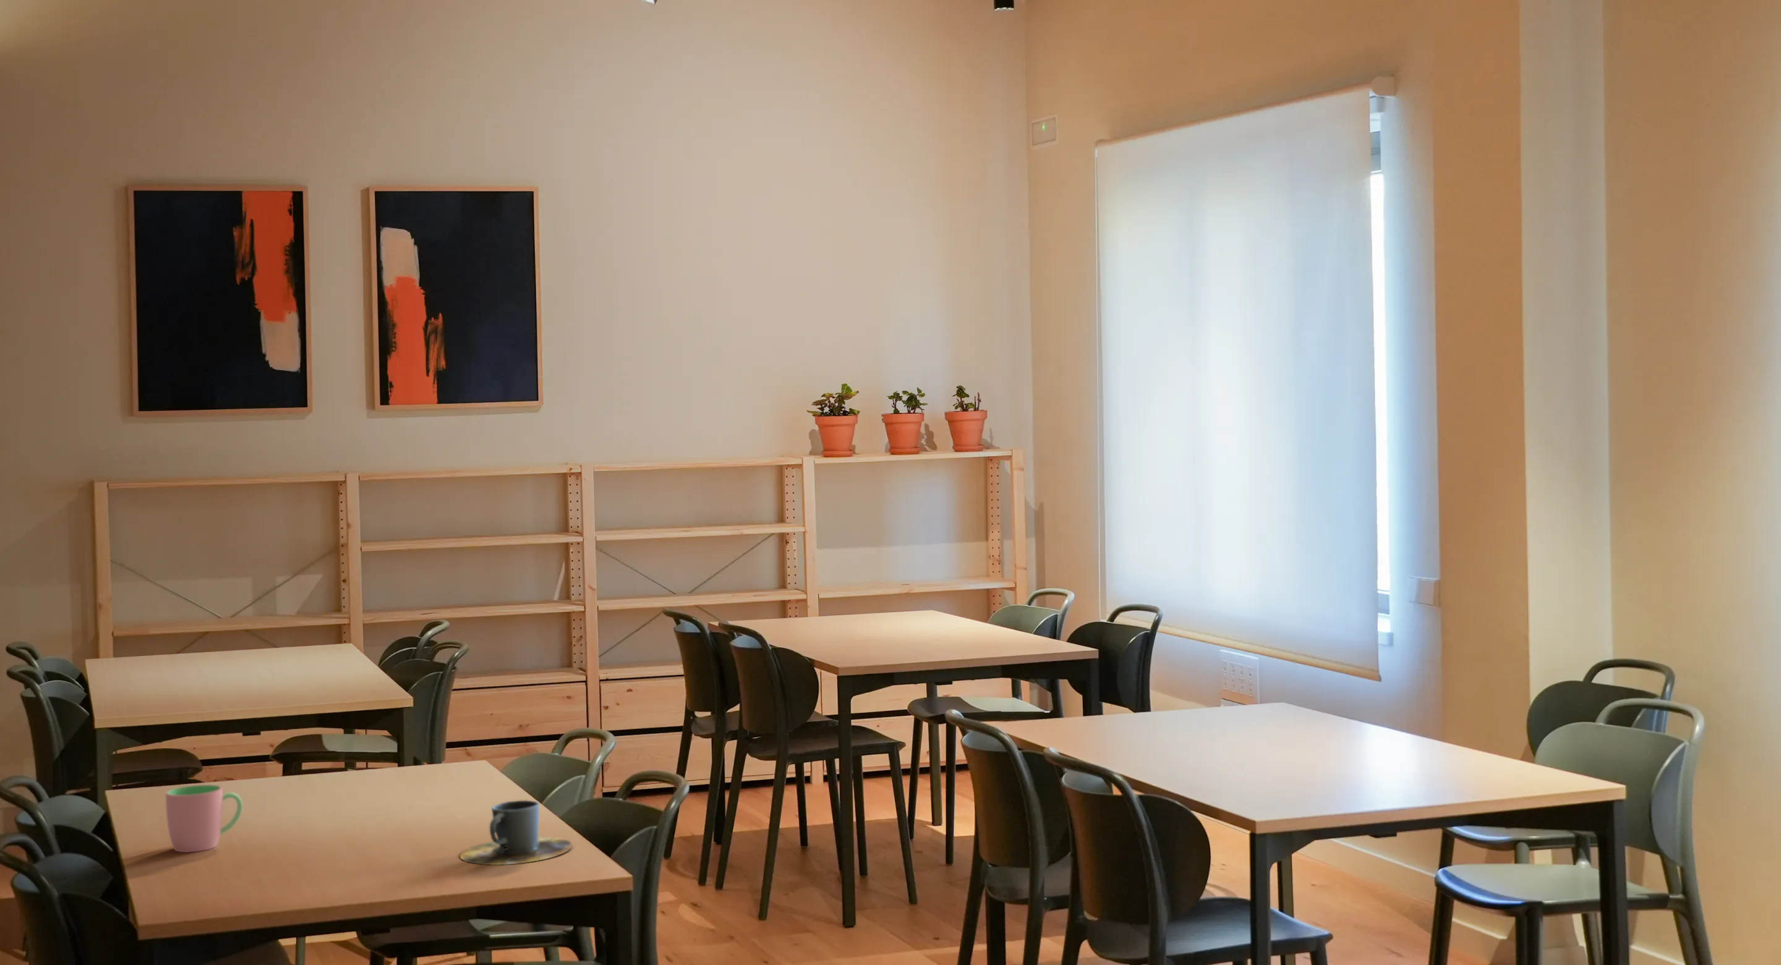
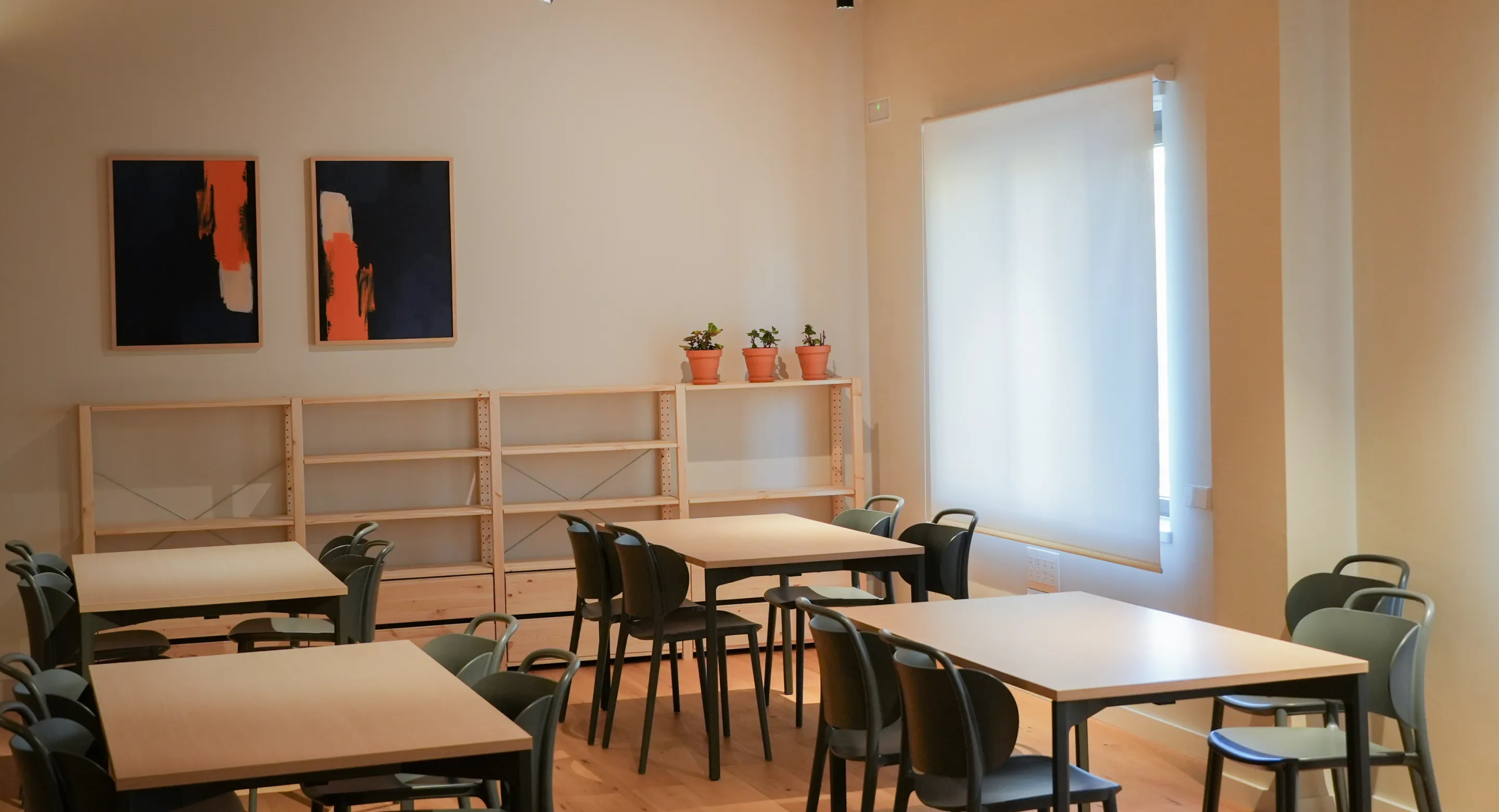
- cup [165,784,244,853]
- cup [459,800,573,865]
